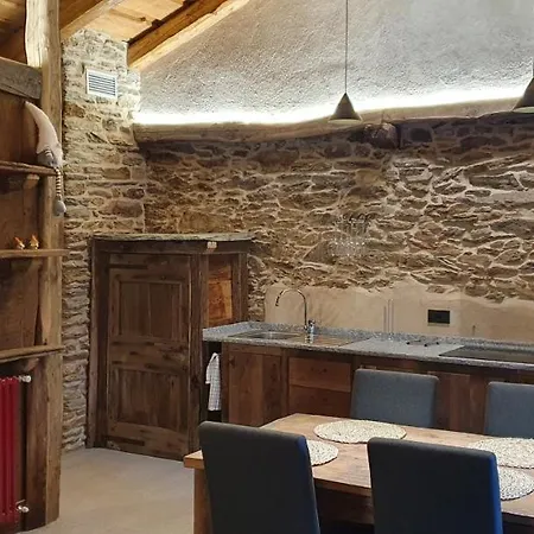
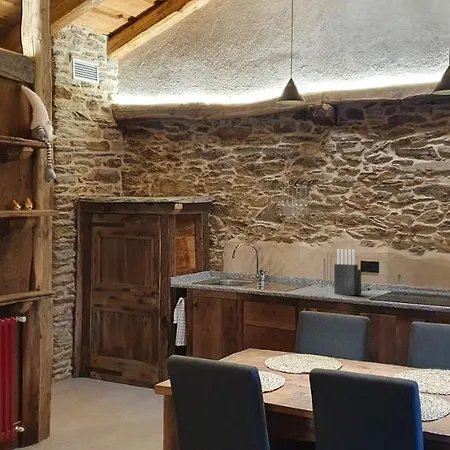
+ knife block [333,248,362,296]
